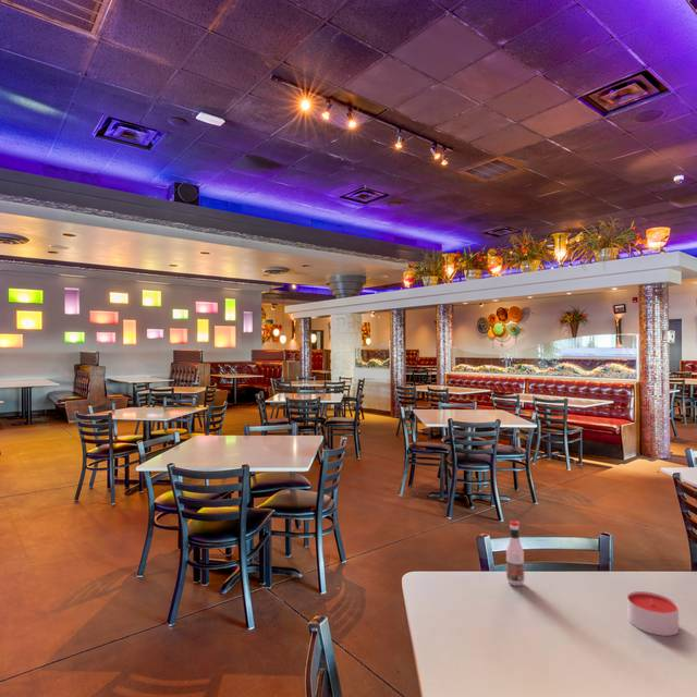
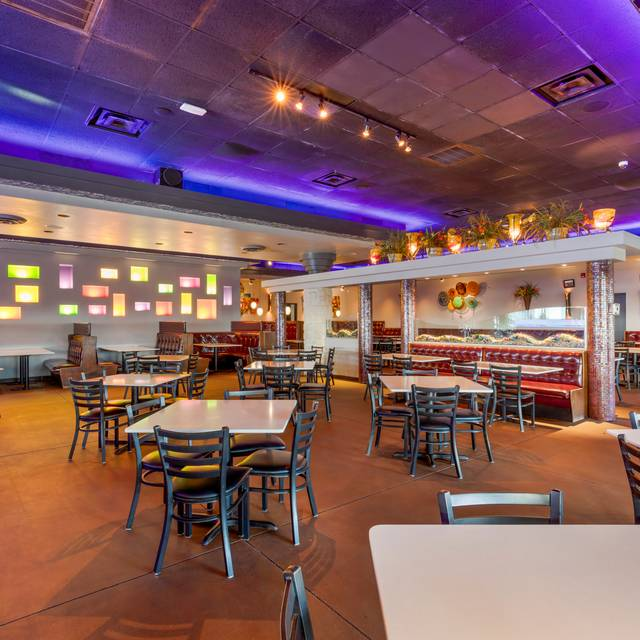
- candle [626,590,680,637]
- tabasco sauce [505,519,525,587]
